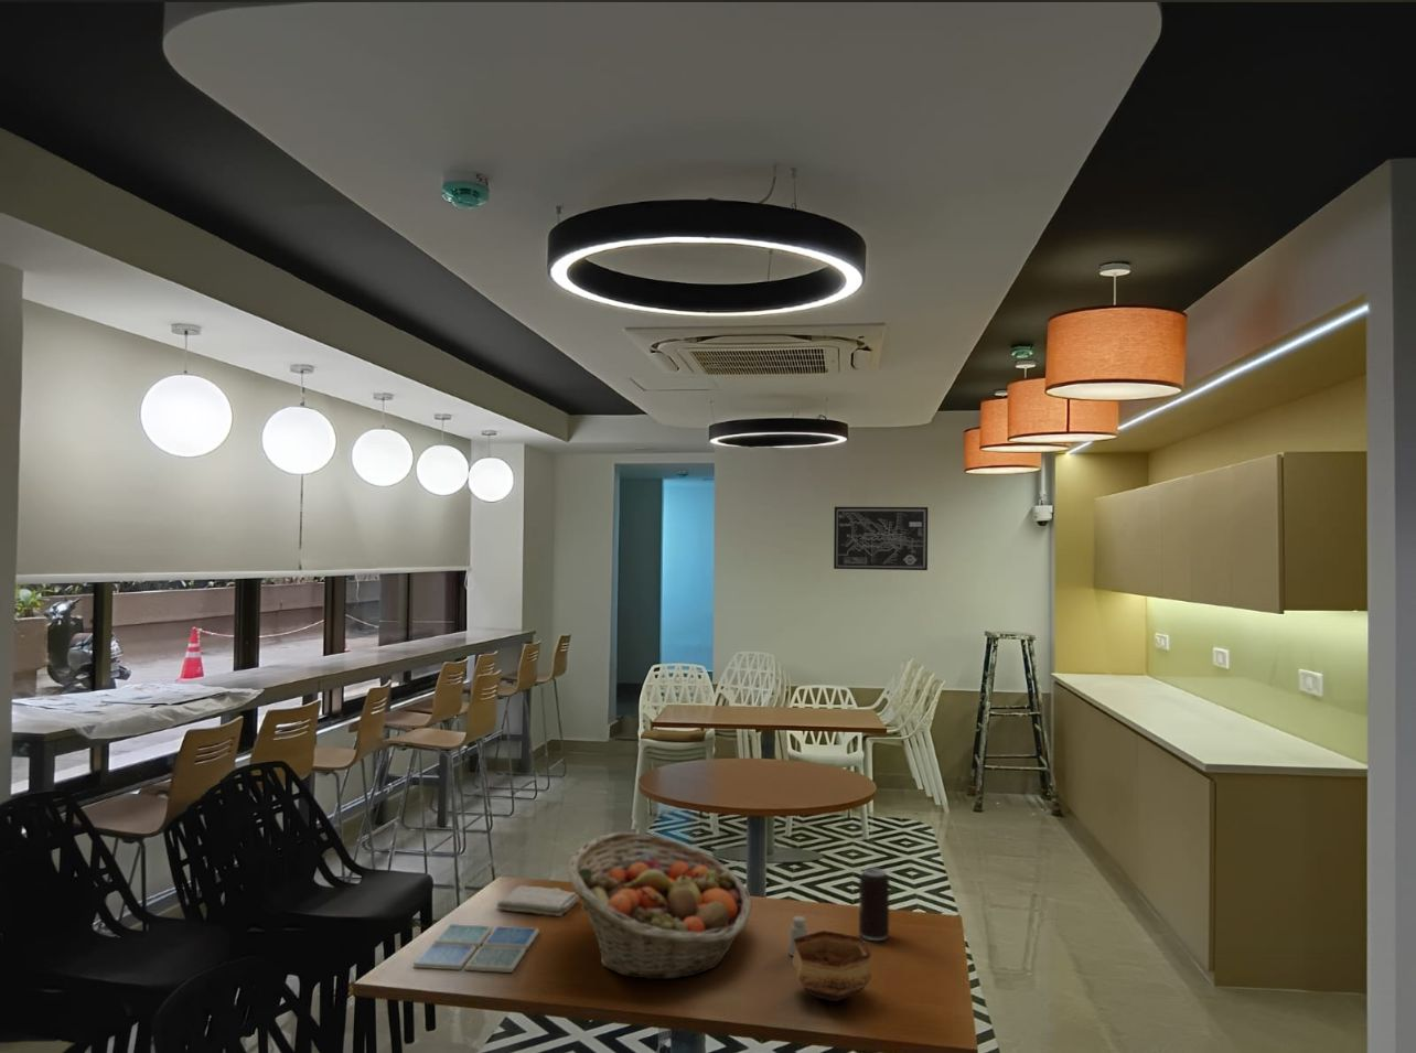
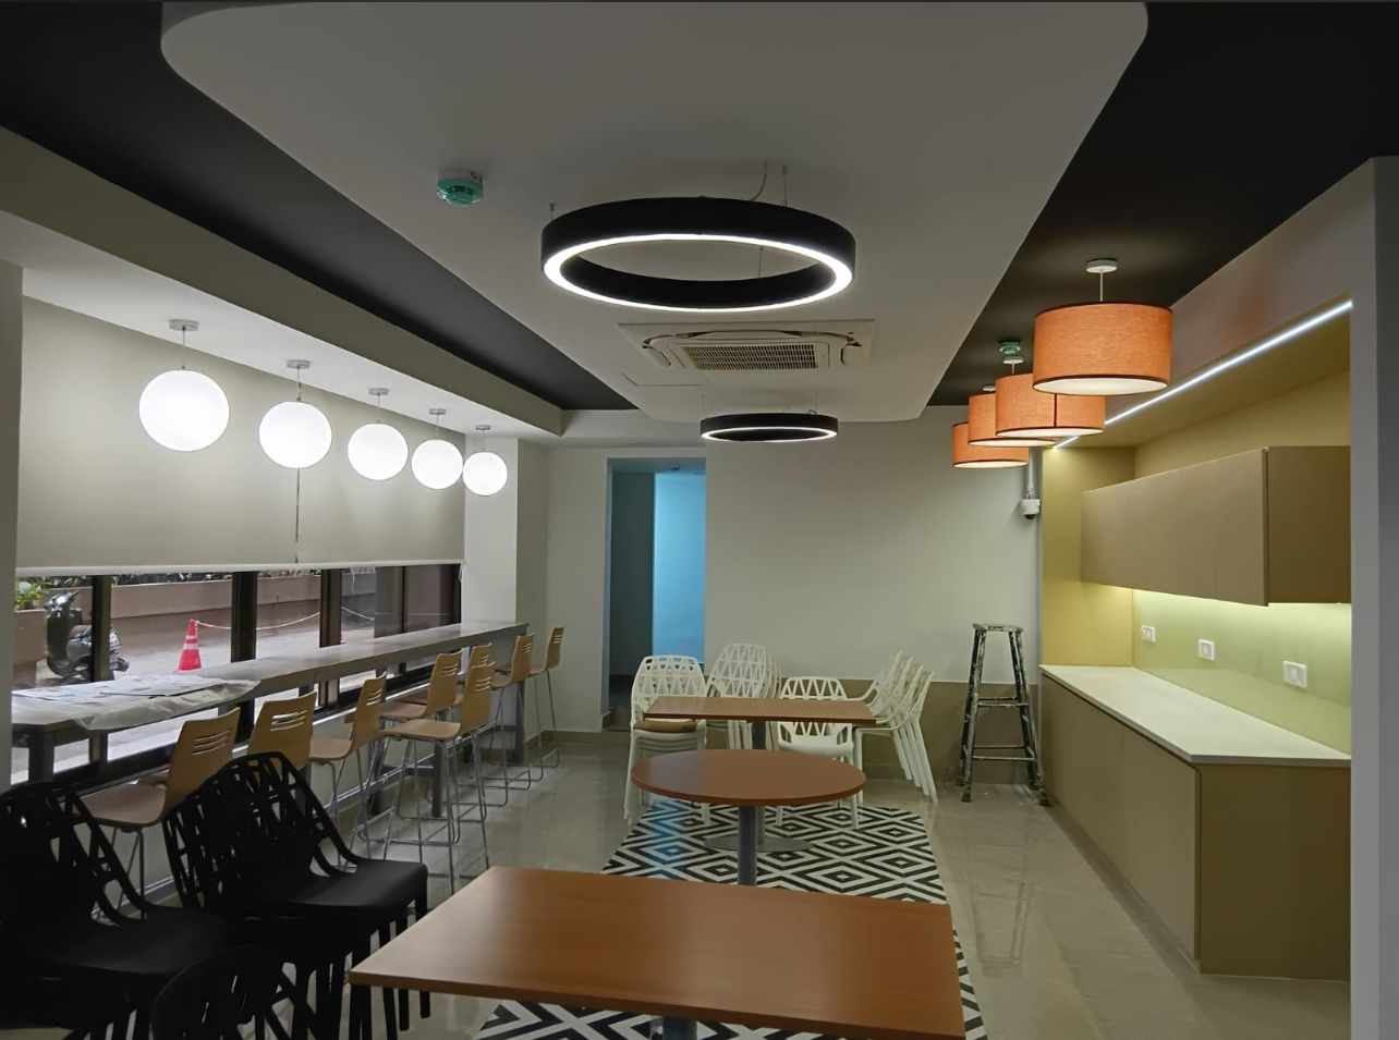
- drink coaster [413,922,540,973]
- fruit basket [566,832,753,980]
- bowl [791,929,873,1002]
- saltshaker [789,915,809,958]
- wall art [833,507,928,571]
- washcloth [497,884,580,917]
- beverage can [858,867,891,941]
